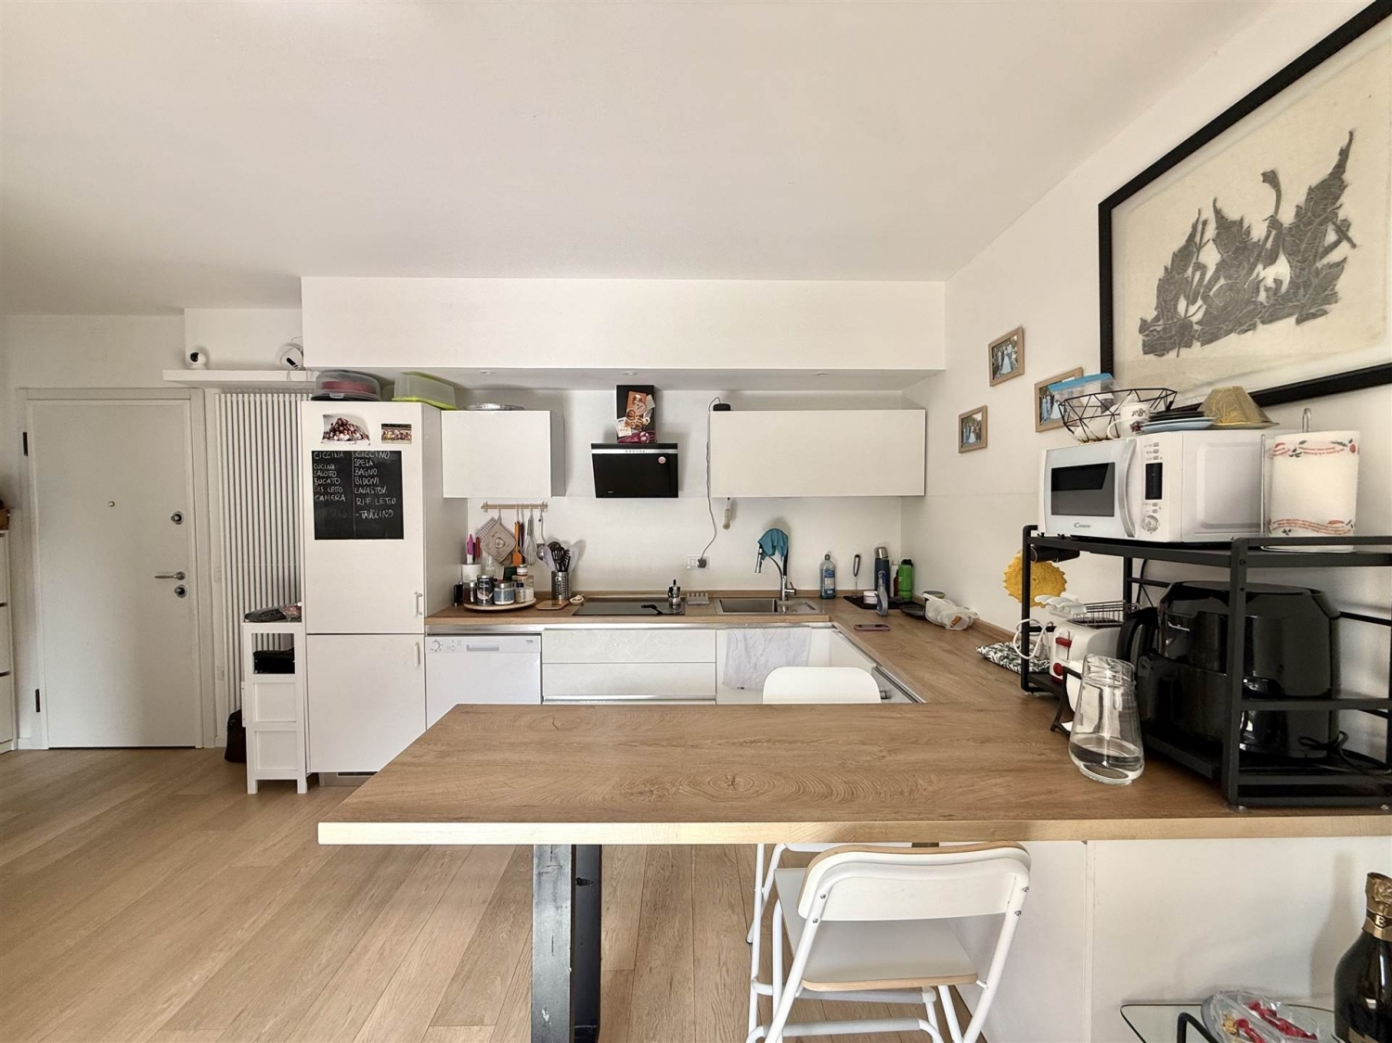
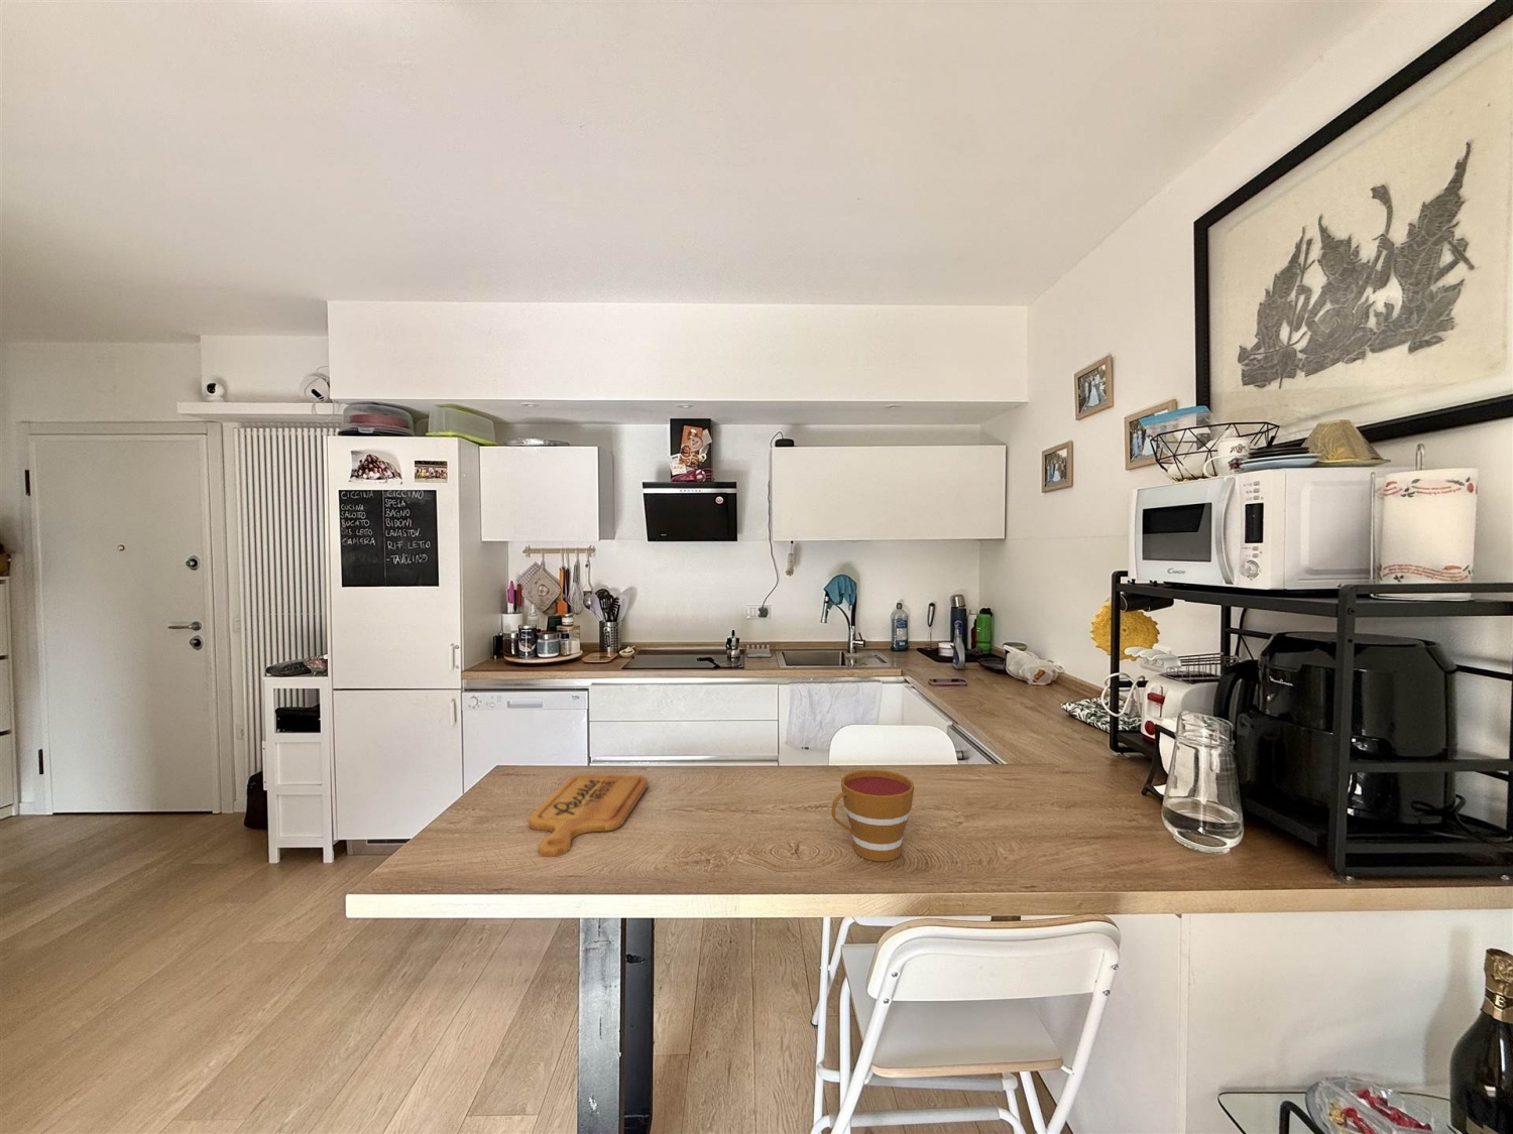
+ cutting board [528,773,648,858]
+ cup [830,770,915,862]
